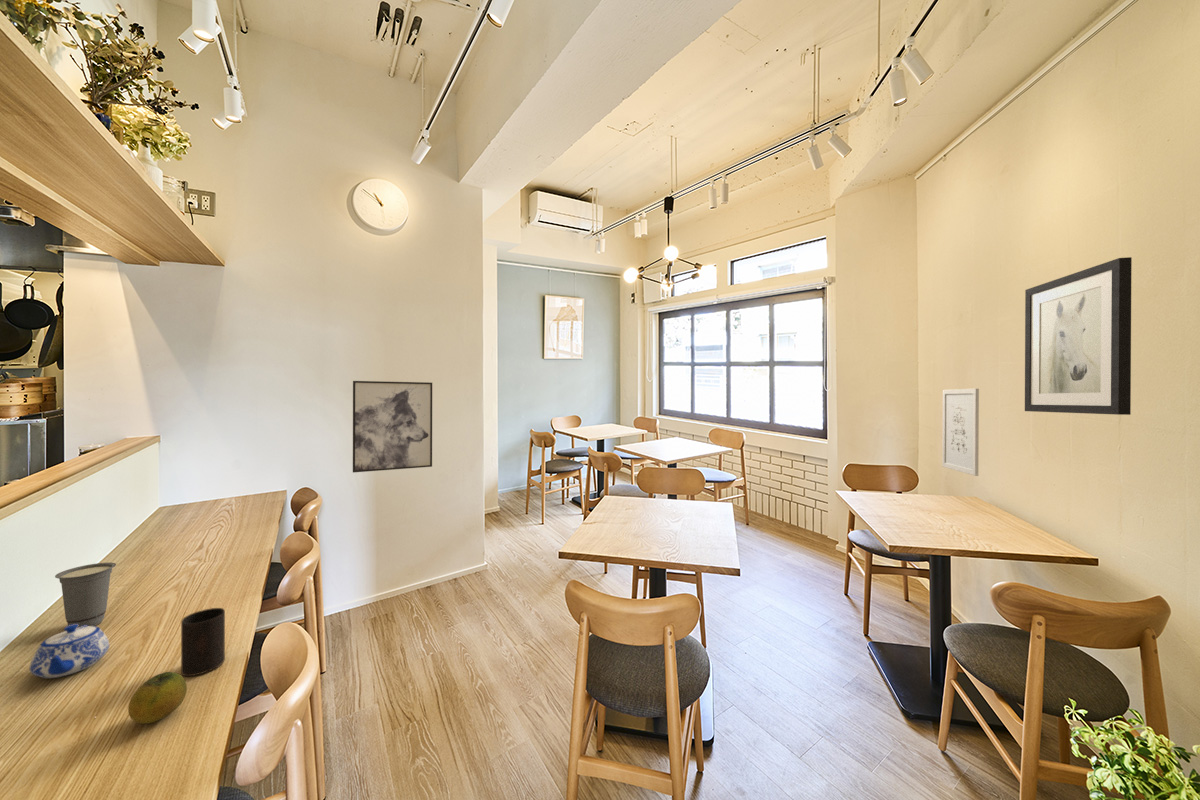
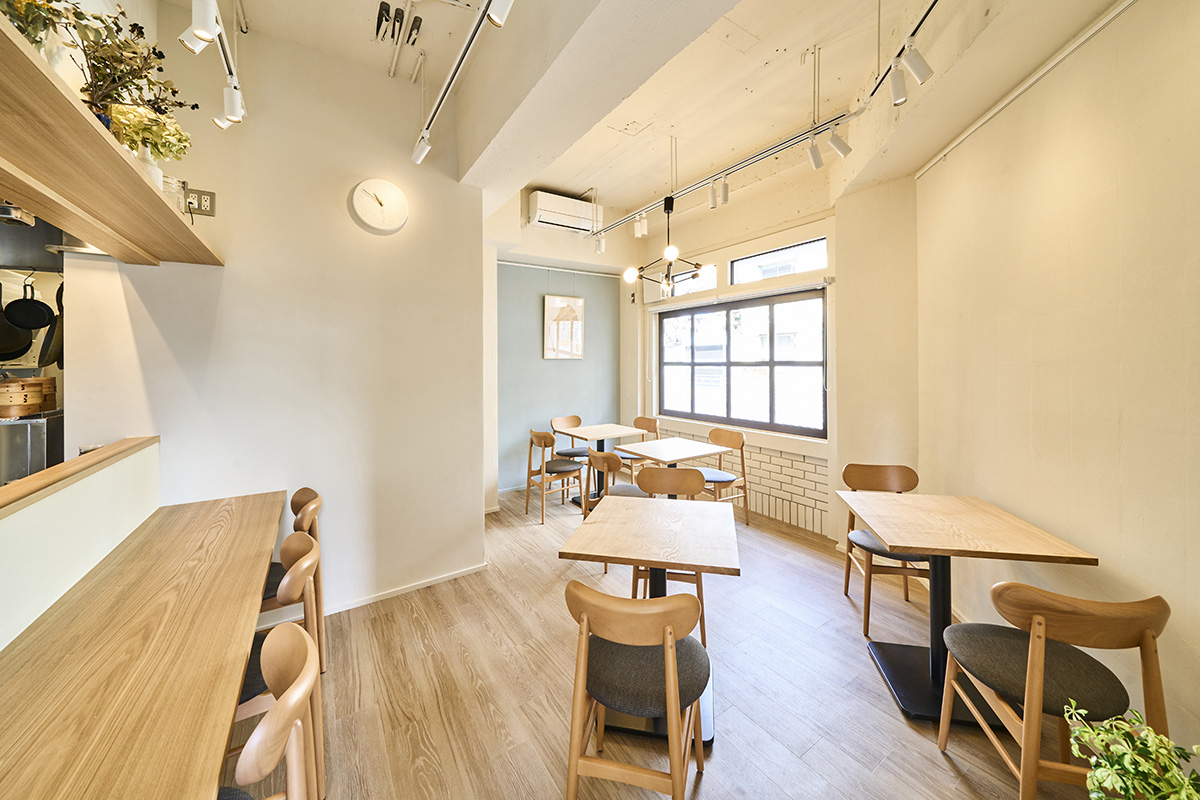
- fruit [127,671,188,725]
- teapot [28,624,110,679]
- cup [54,562,117,628]
- cup [180,607,226,677]
- wall art [1024,256,1133,416]
- wall art [352,380,433,474]
- wall art [941,388,980,477]
